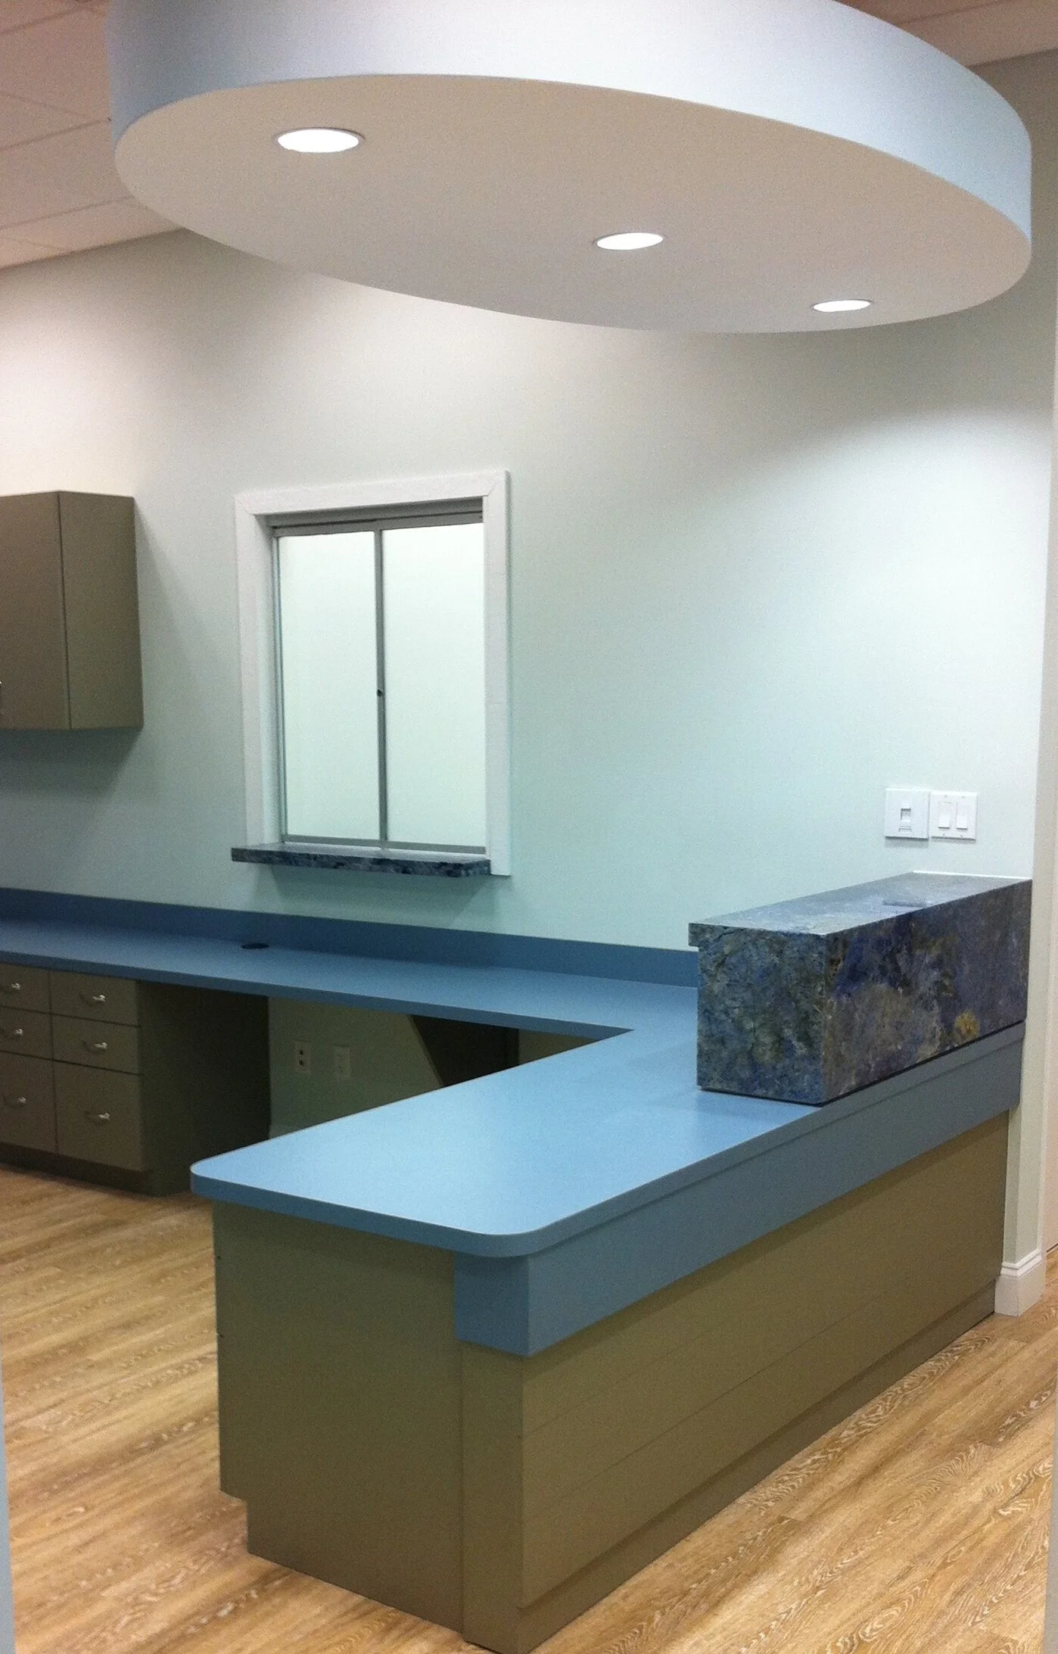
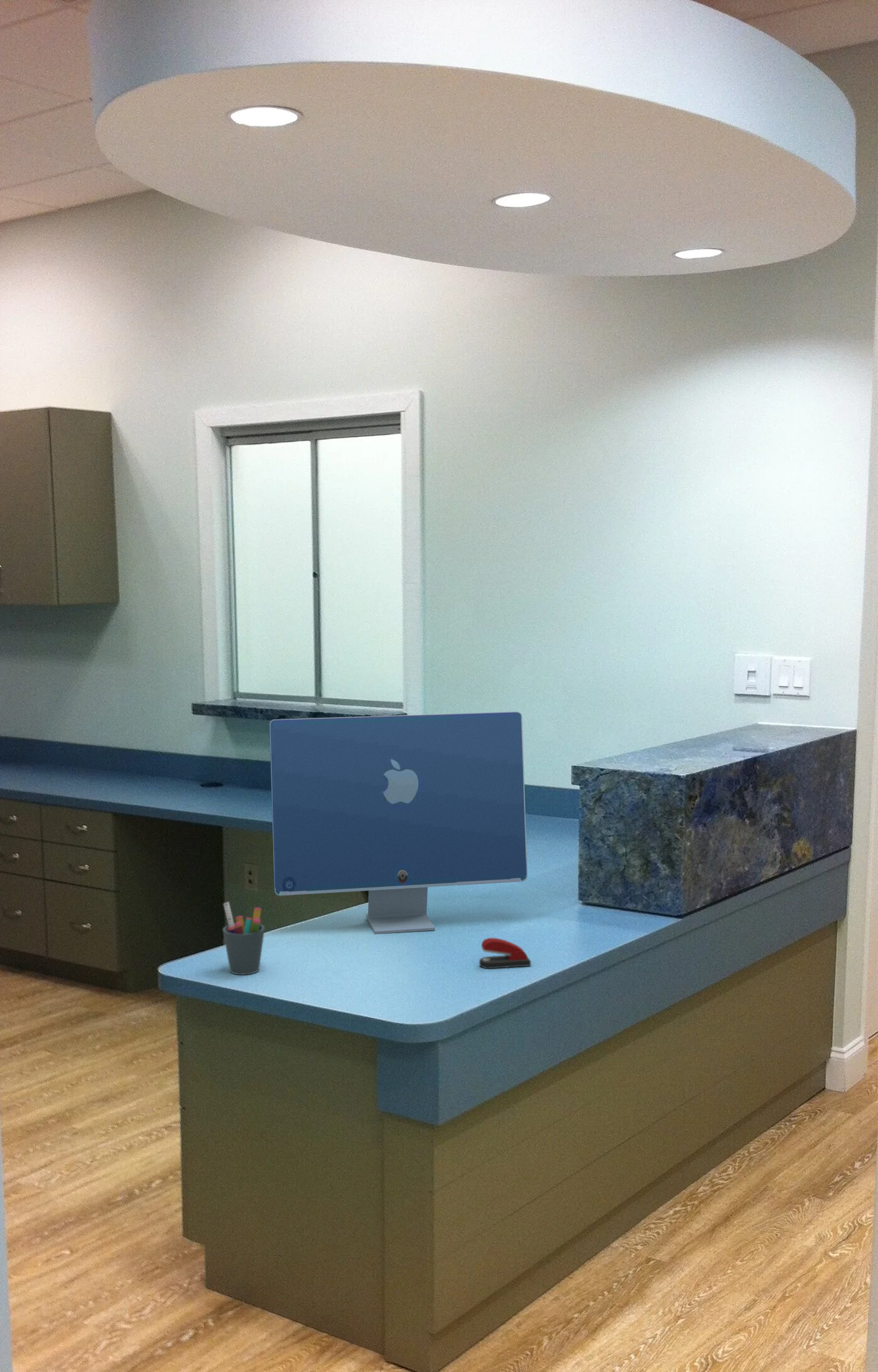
+ computer monitor [269,711,528,935]
+ stapler [479,937,531,969]
+ pen holder [222,901,265,975]
